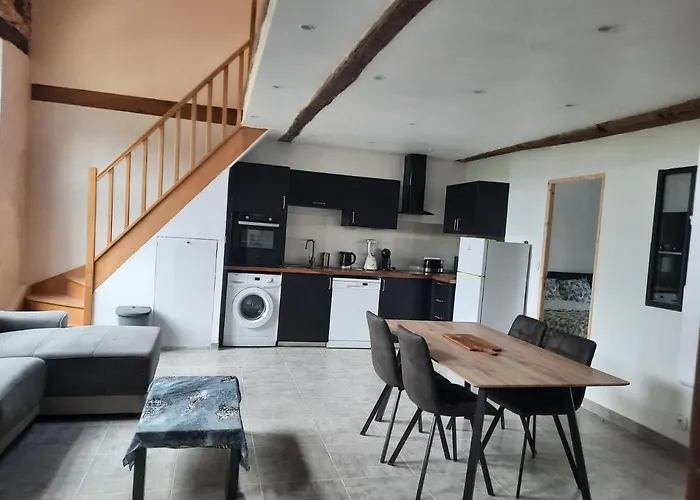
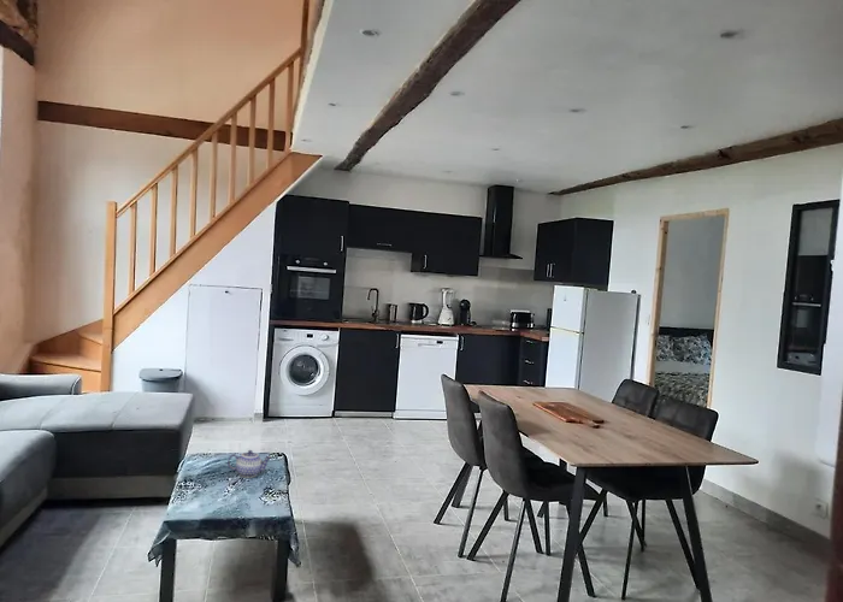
+ teapot [226,449,272,479]
